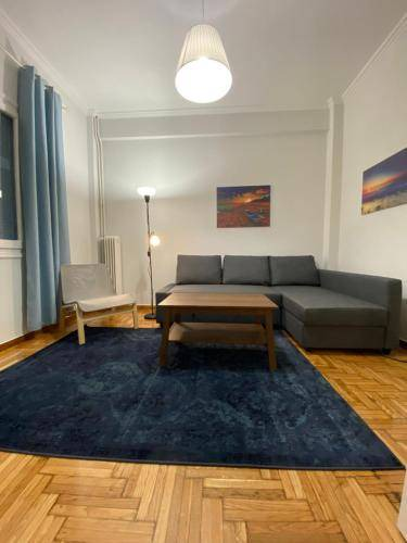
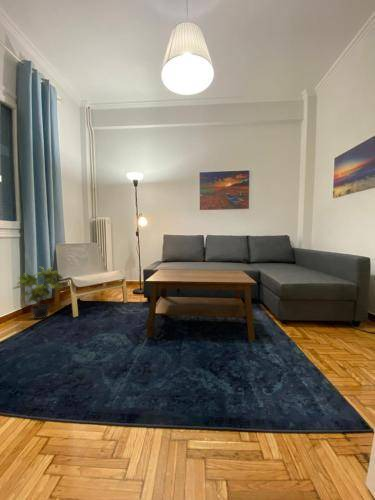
+ potted plant [11,266,65,320]
